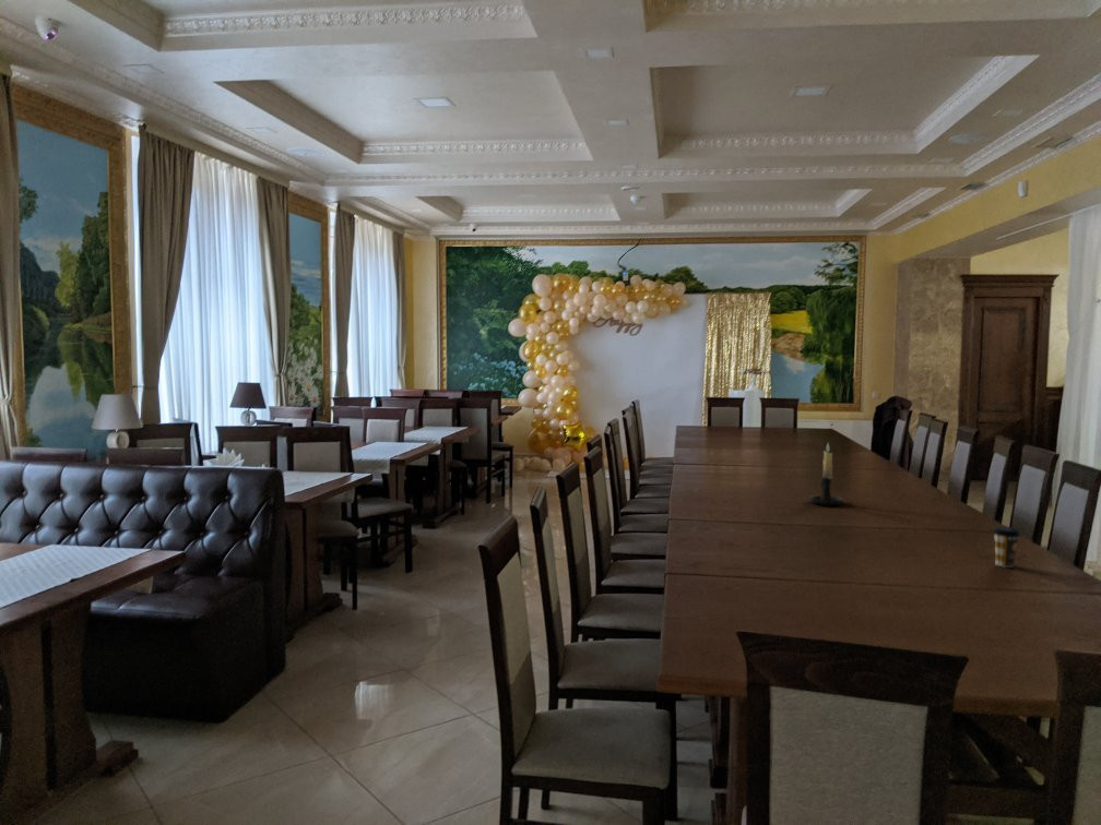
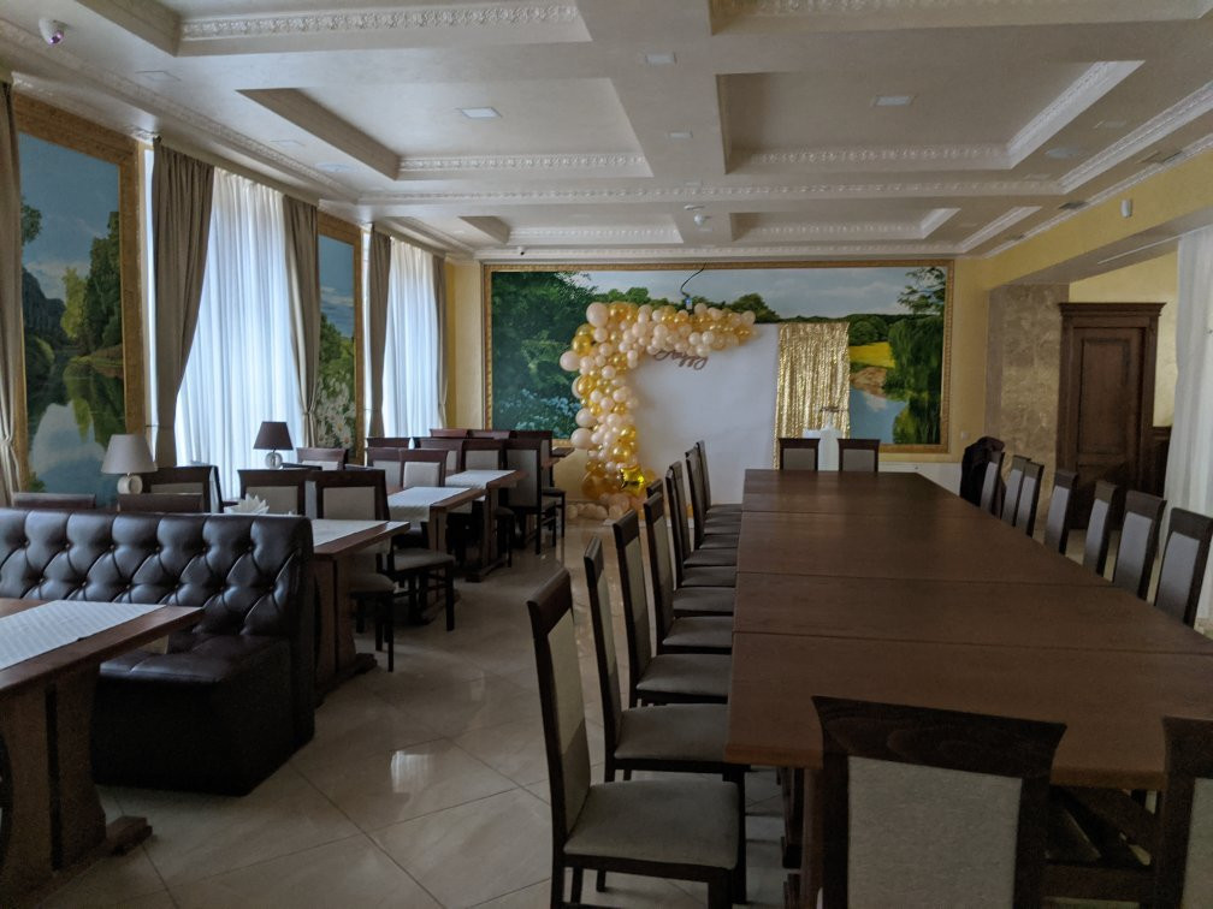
- candle holder [808,442,844,506]
- coffee cup [992,526,1021,569]
